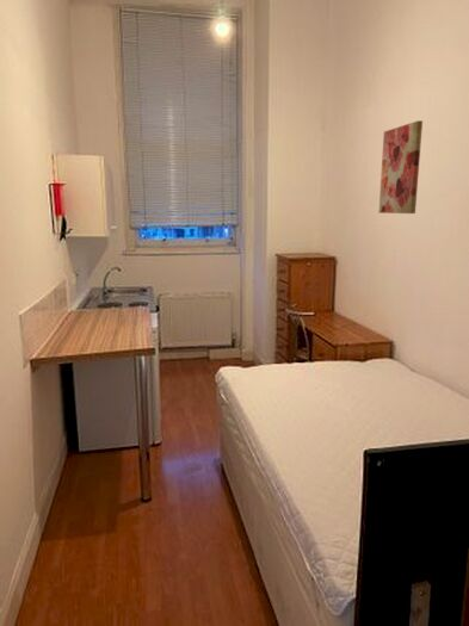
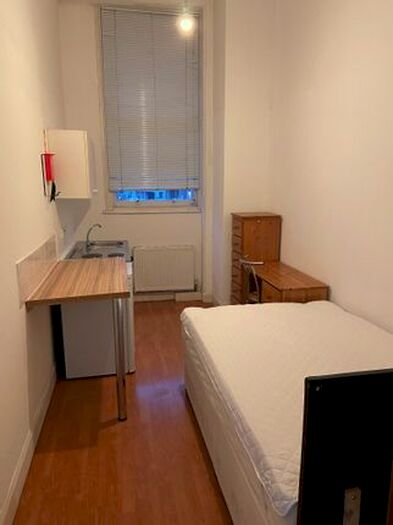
- wall art [378,119,424,215]
